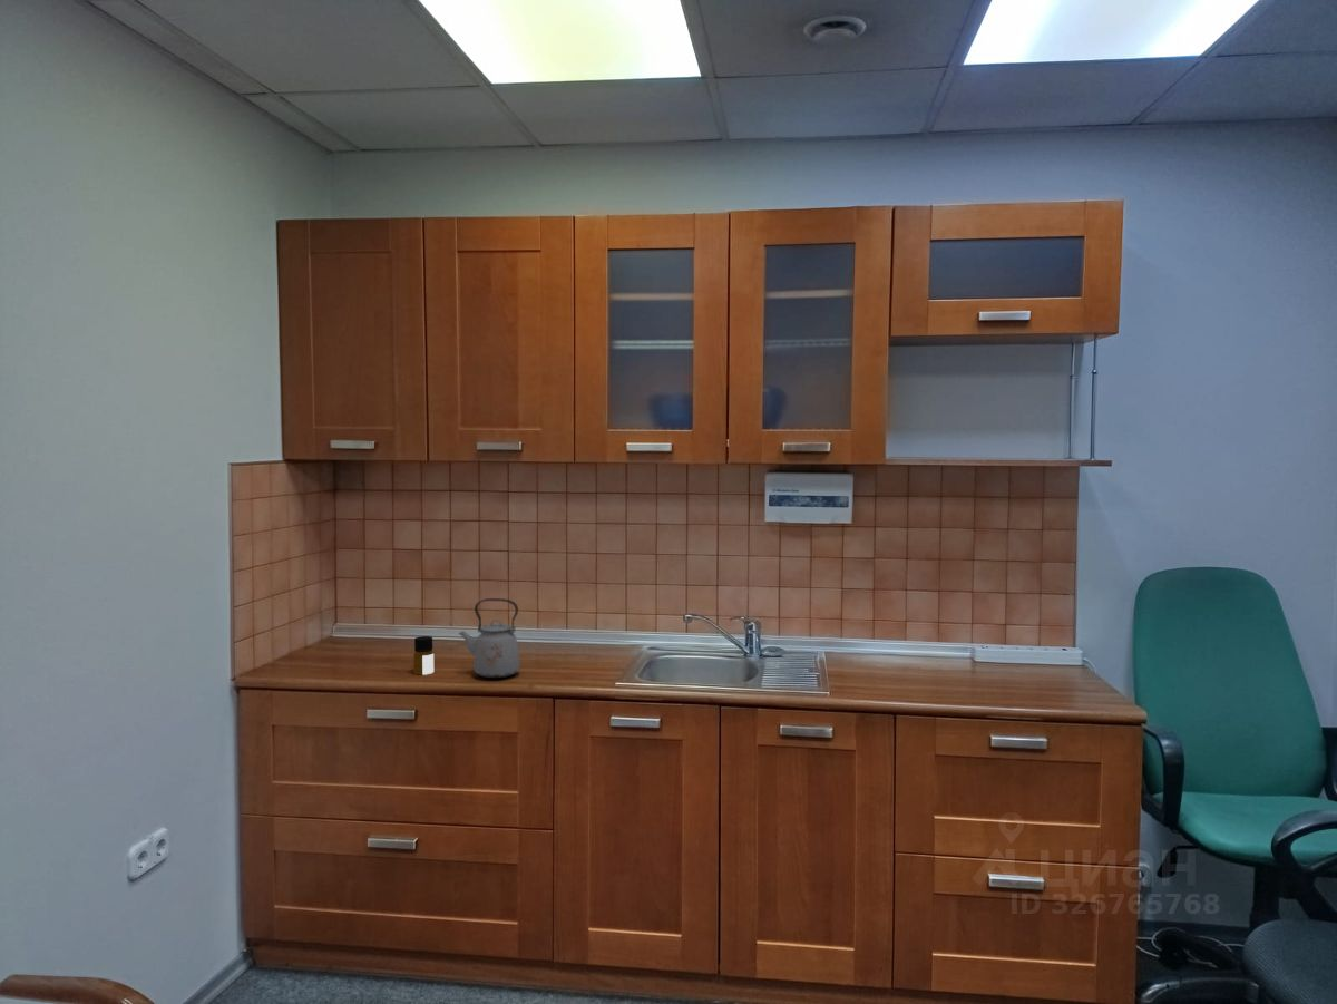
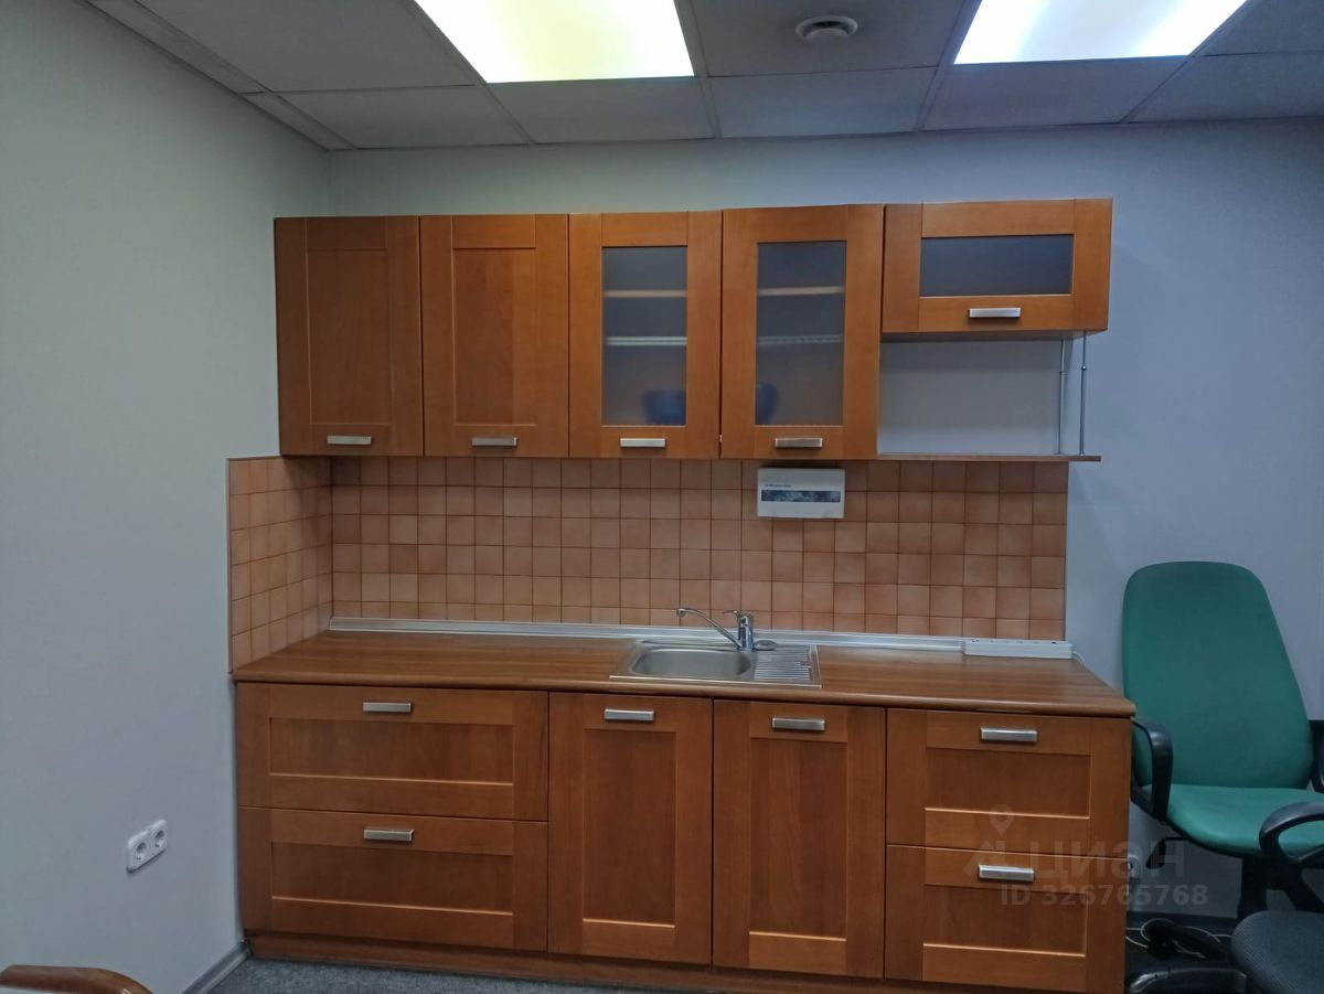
- bottle [412,635,435,676]
- kettle [457,597,521,680]
